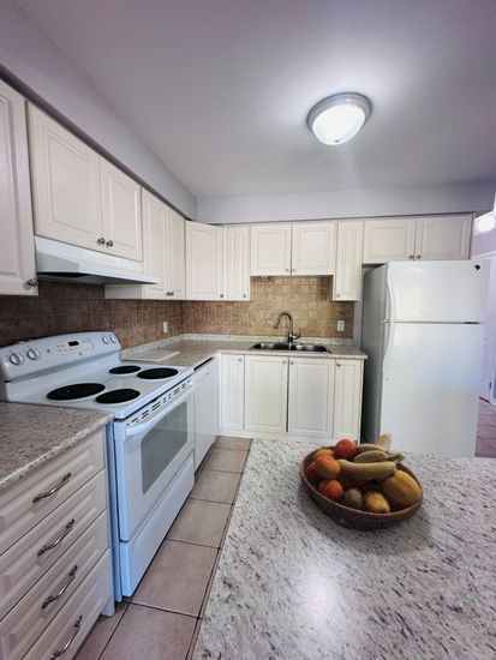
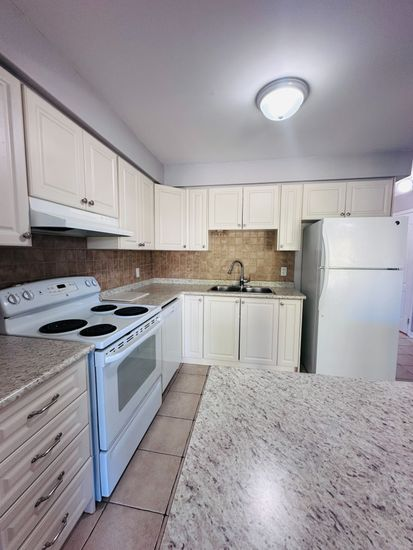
- fruit bowl [299,432,424,533]
